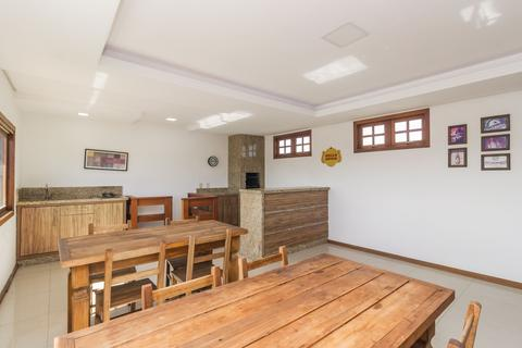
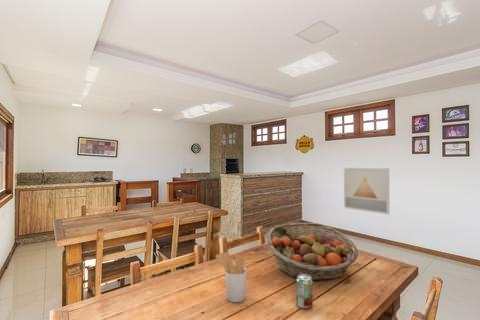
+ wall art [343,167,390,216]
+ fruit basket [266,222,359,282]
+ utensil holder [215,251,248,303]
+ beverage can [295,274,314,310]
